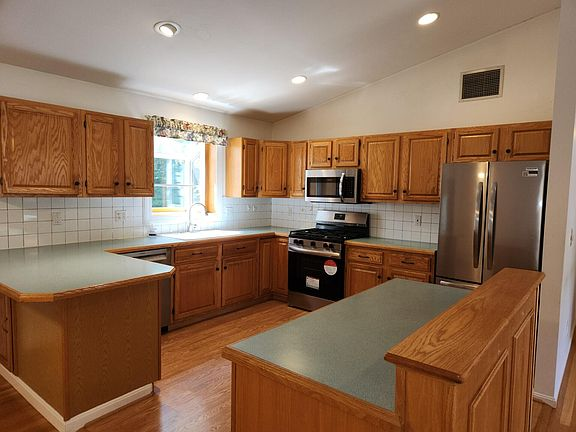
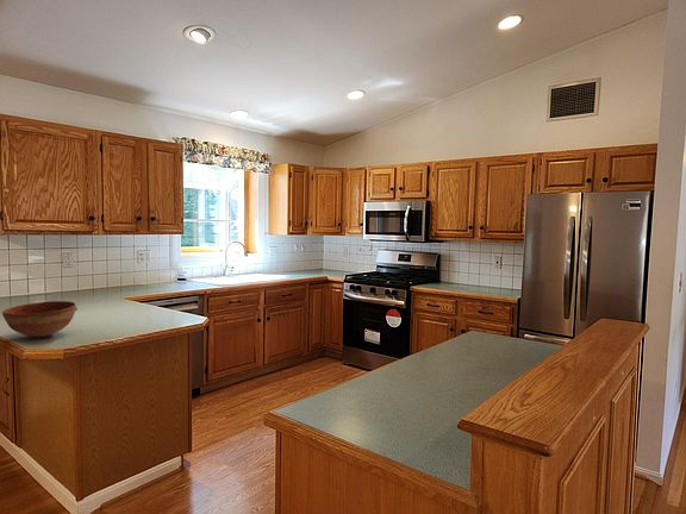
+ bowl [1,300,79,338]
